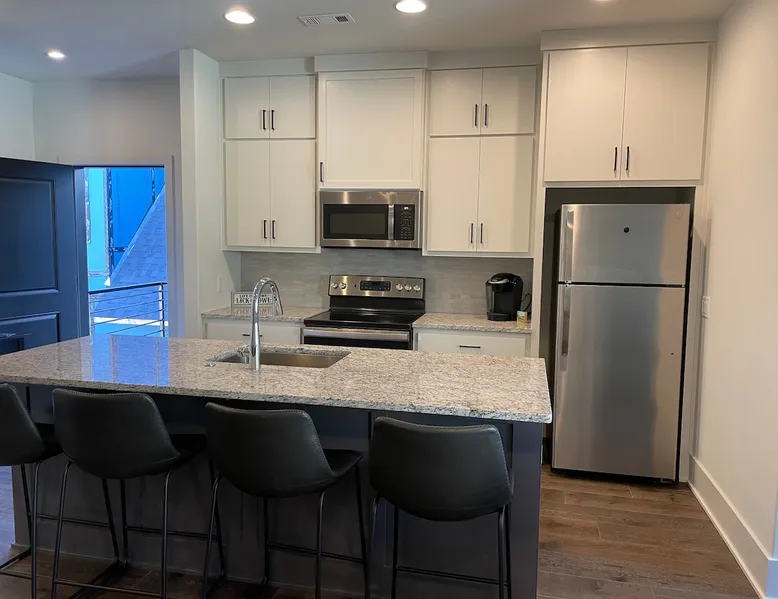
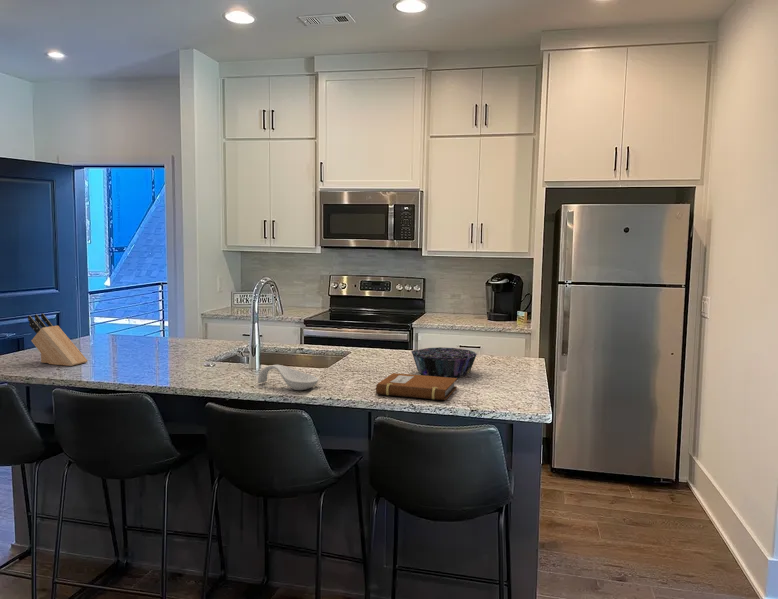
+ knife block [27,312,89,367]
+ decorative bowl [410,346,478,379]
+ spoon rest [257,364,320,391]
+ notebook [374,372,458,401]
